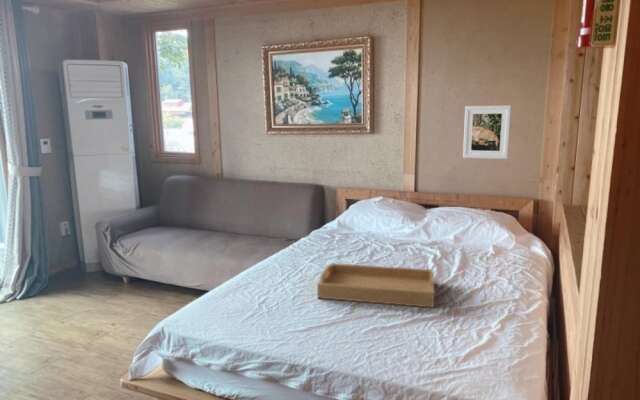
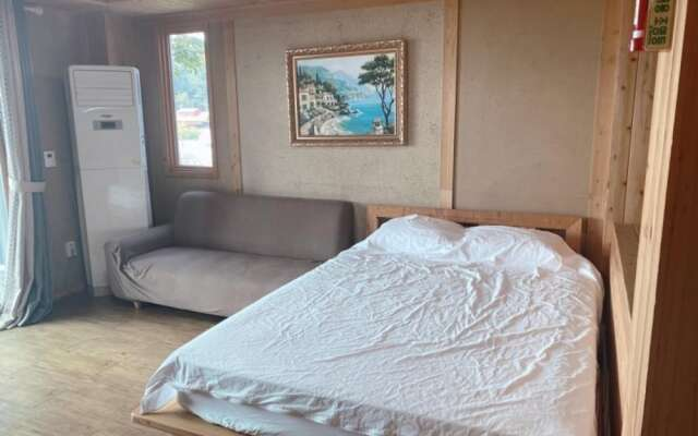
- serving tray [316,262,435,309]
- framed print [462,104,512,160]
